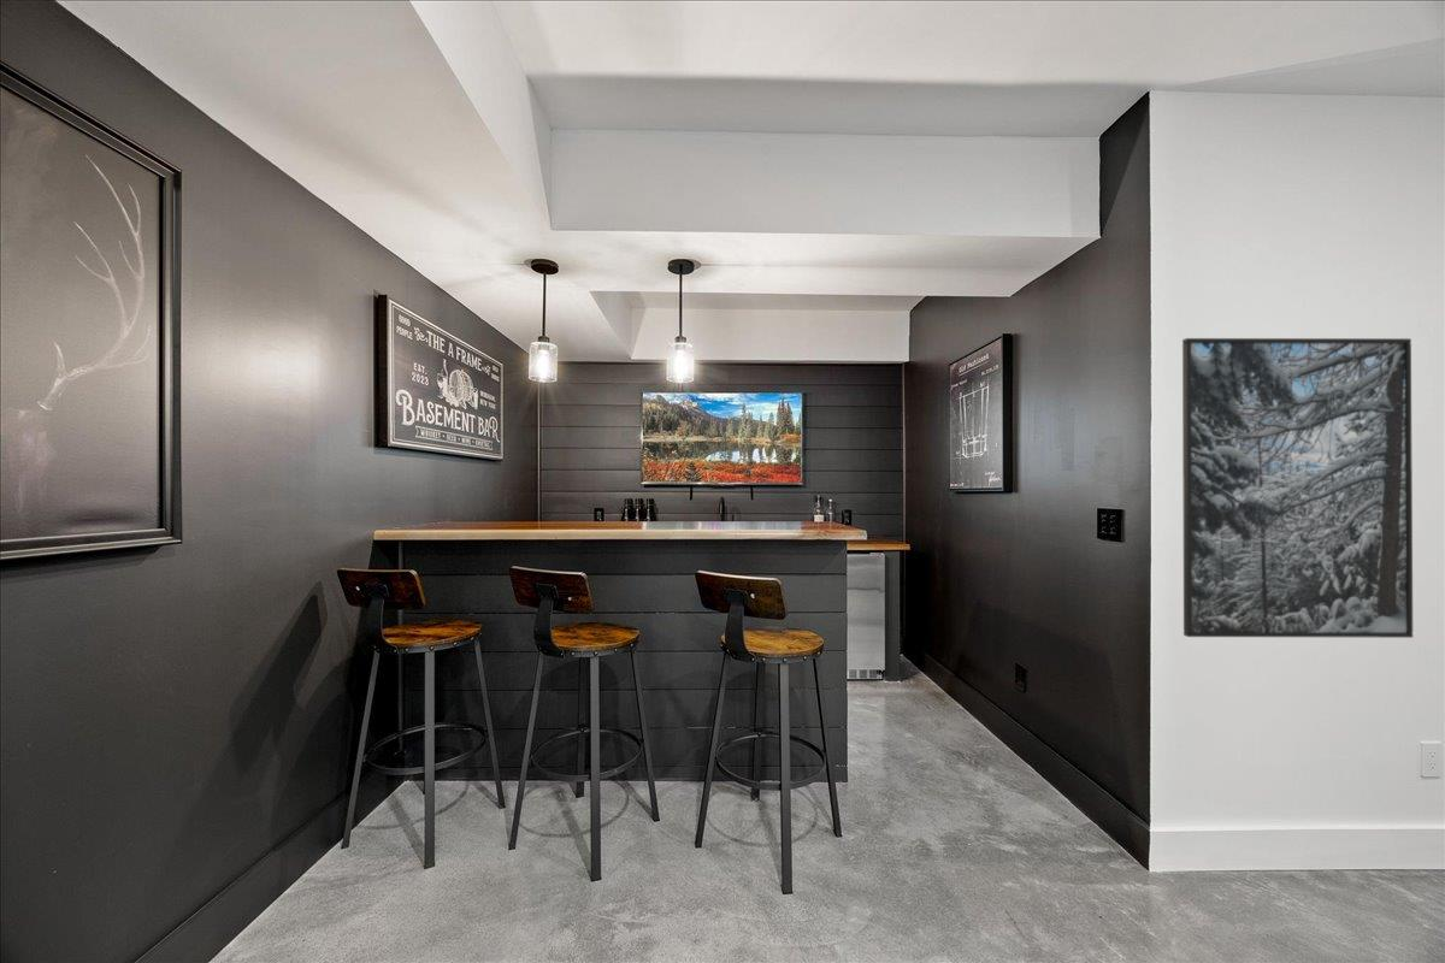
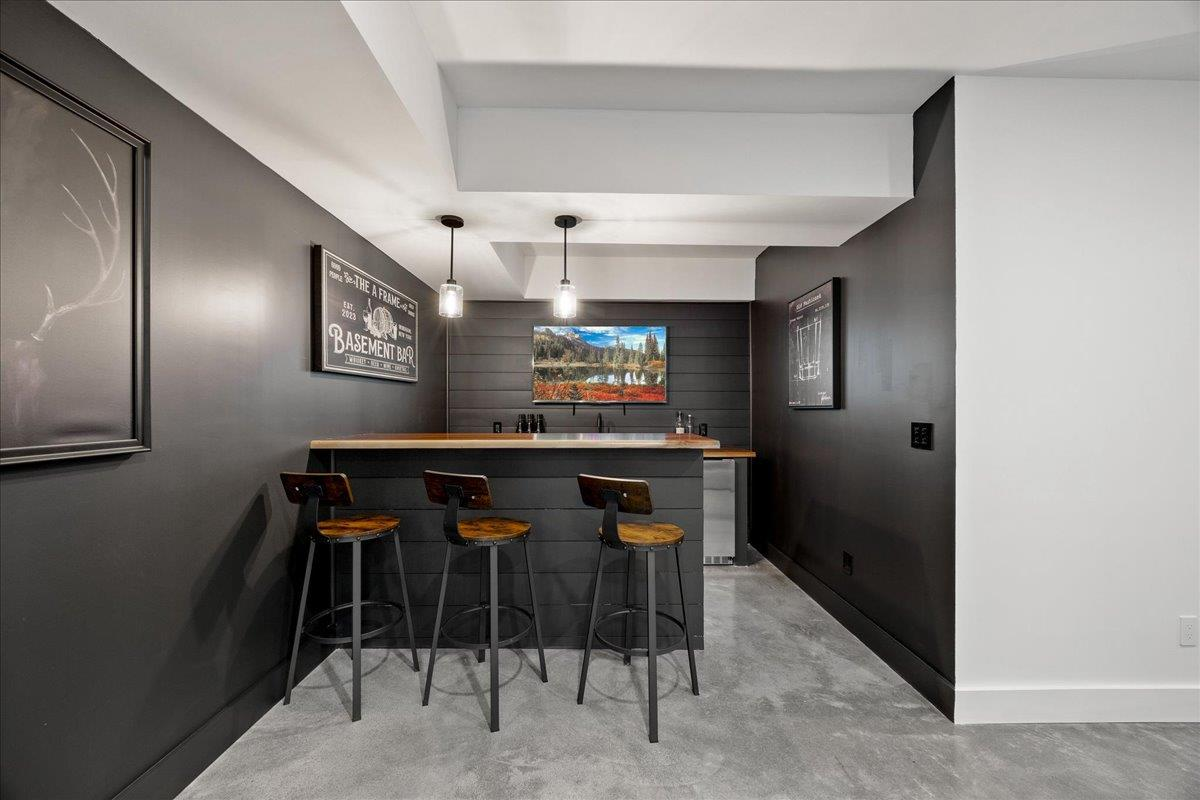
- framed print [1181,337,1414,639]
